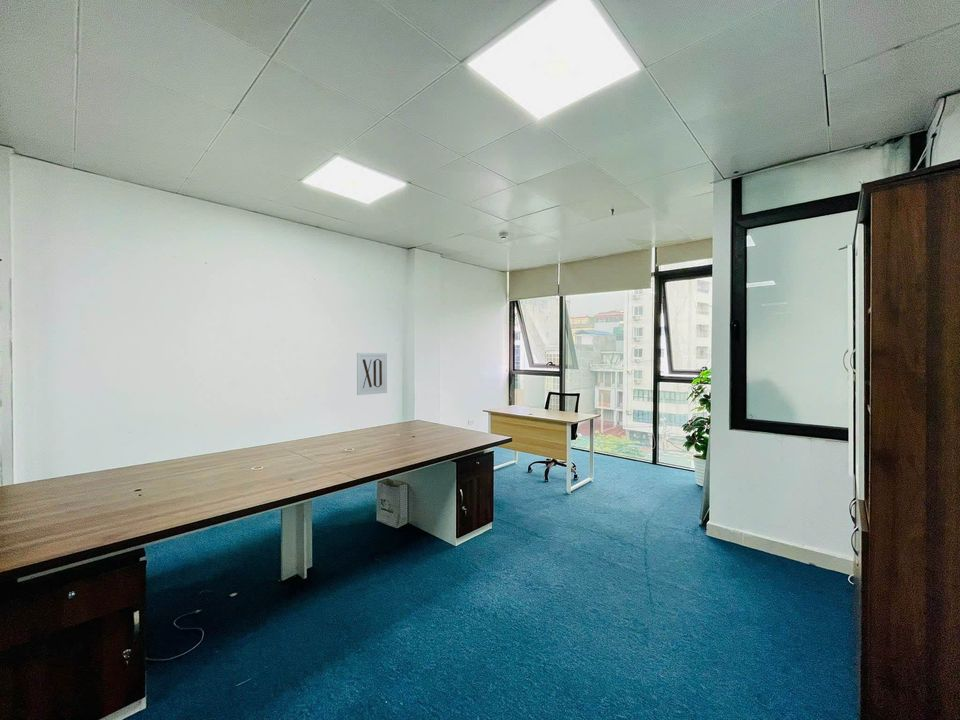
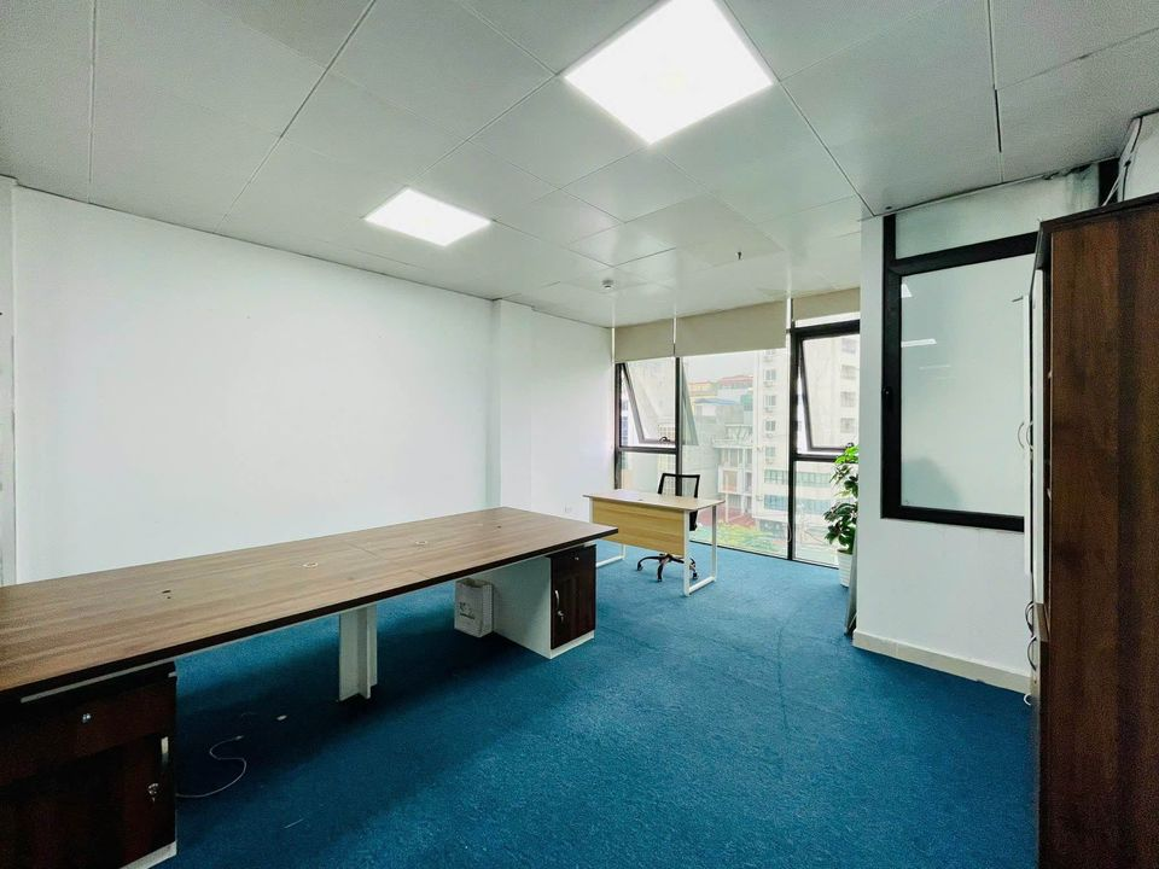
- wall art [356,352,388,396]
